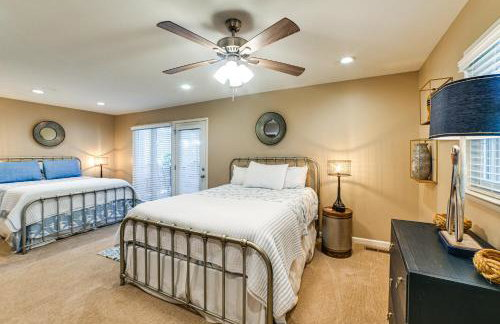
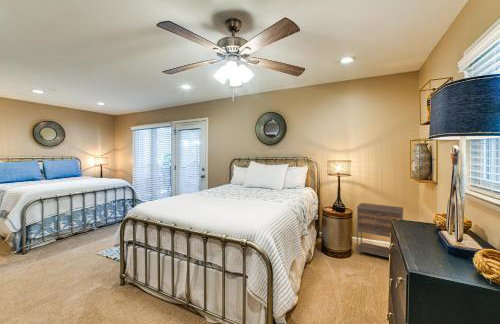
+ nightstand [356,202,404,258]
